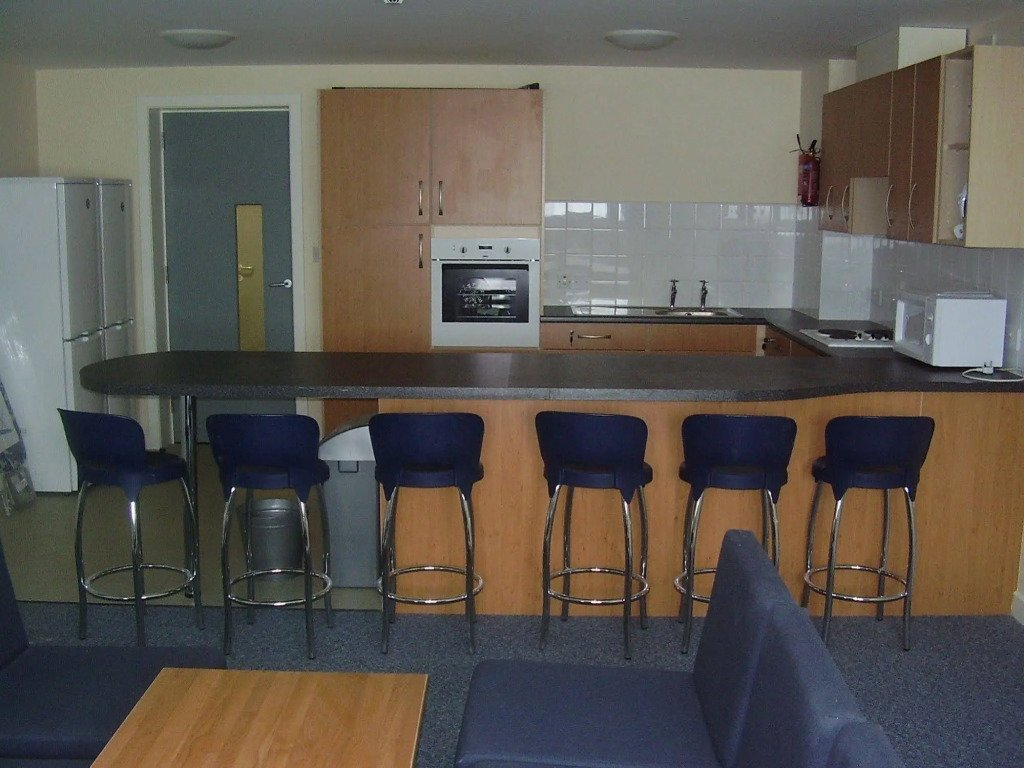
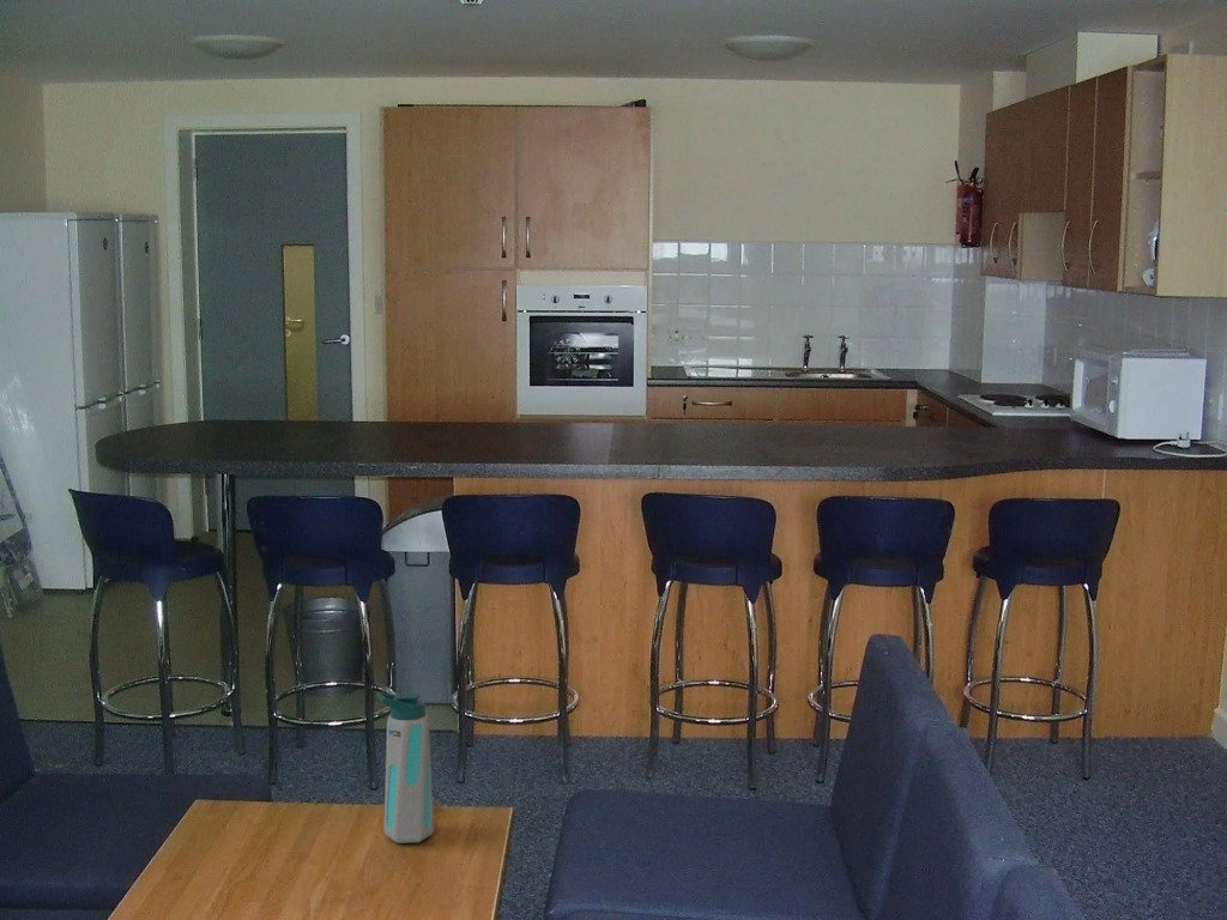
+ water bottle [375,691,435,845]
